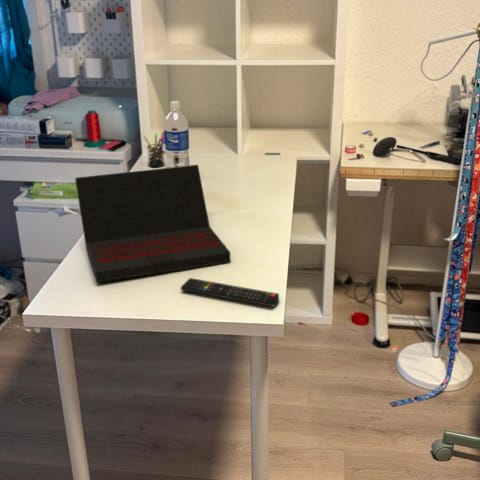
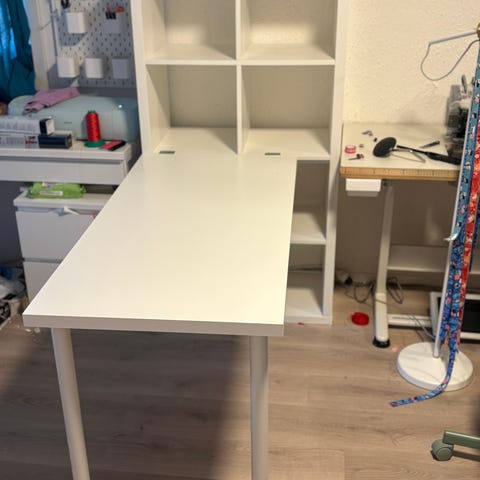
- pen holder [142,131,166,168]
- water bottle [163,100,191,168]
- remote control [180,277,280,307]
- laptop [74,164,231,283]
